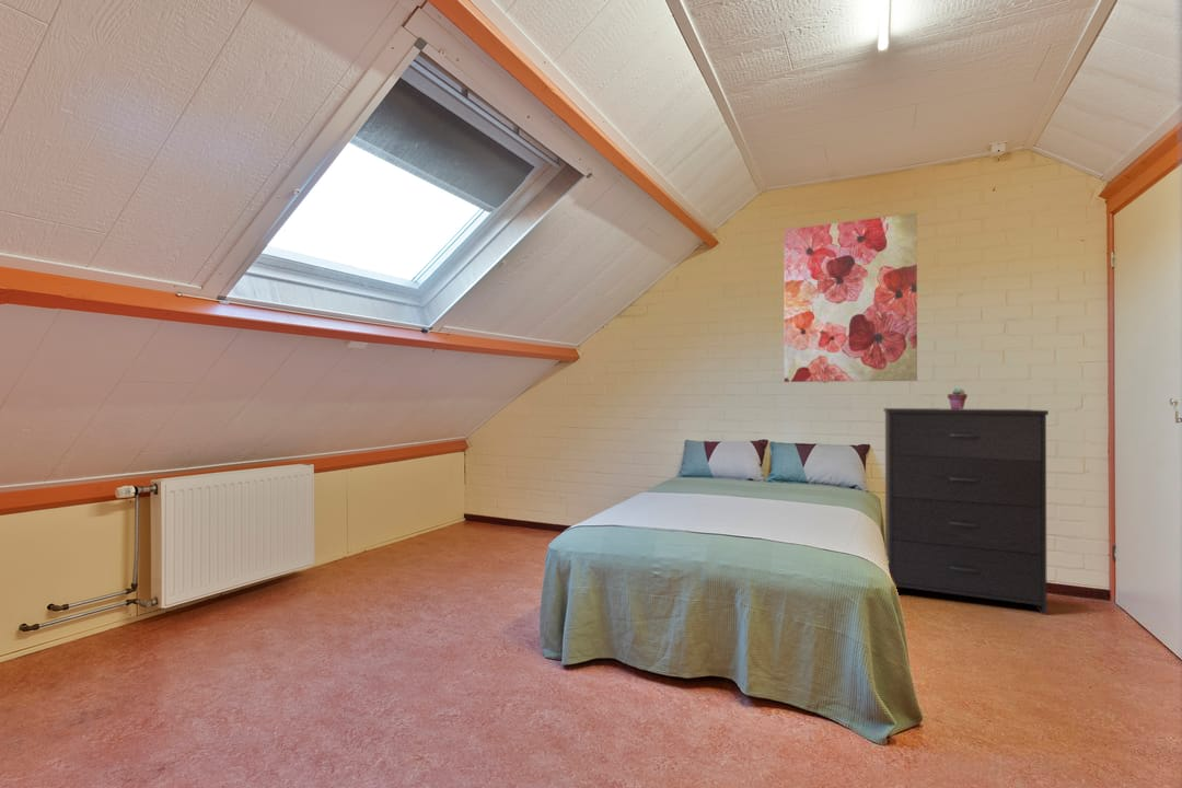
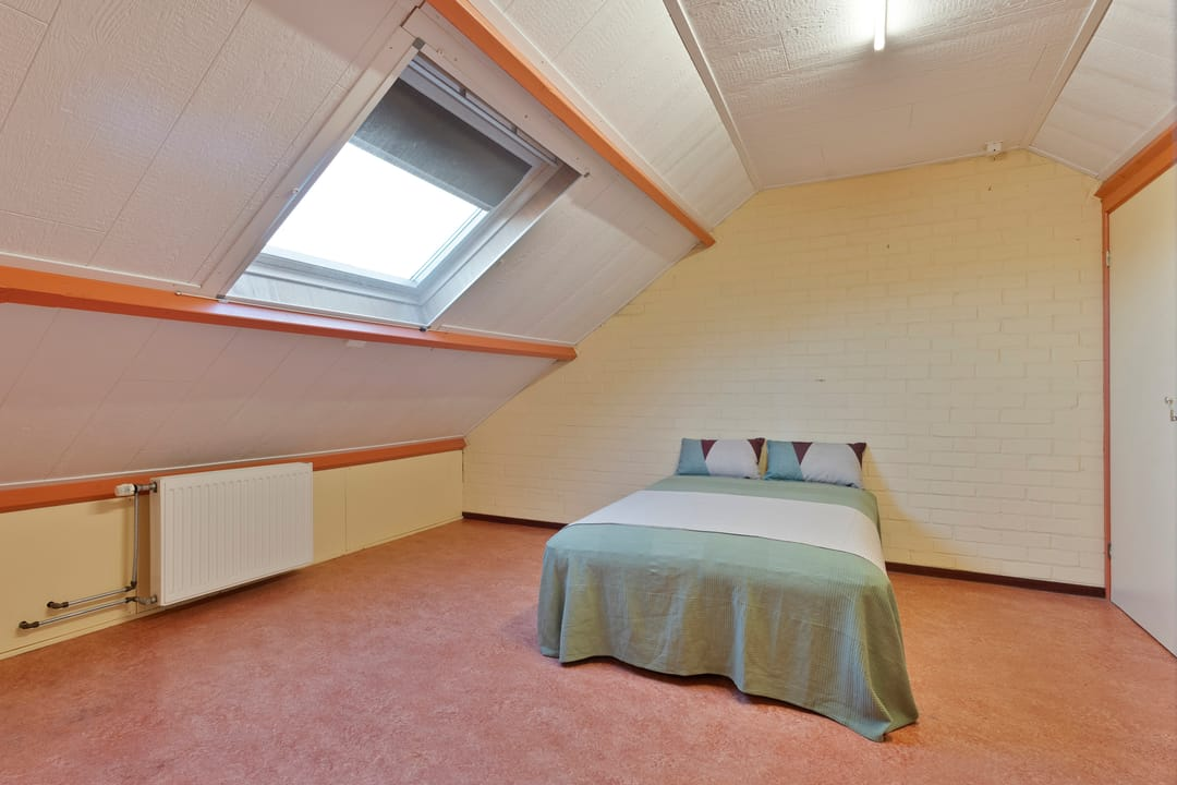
- potted succulent [947,386,969,409]
- wall art [784,212,918,383]
- dresser [883,407,1050,616]
